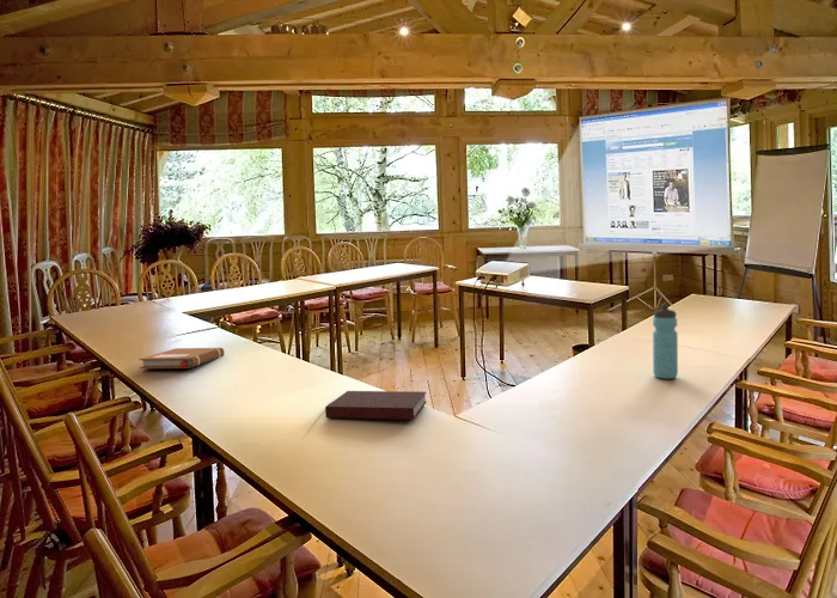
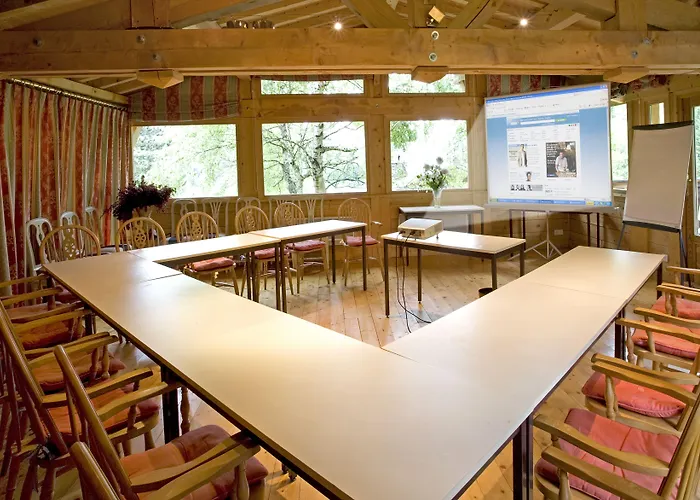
- water bottle [652,304,679,380]
- notebook [324,390,428,421]
- notebook [138,347,225,370]
